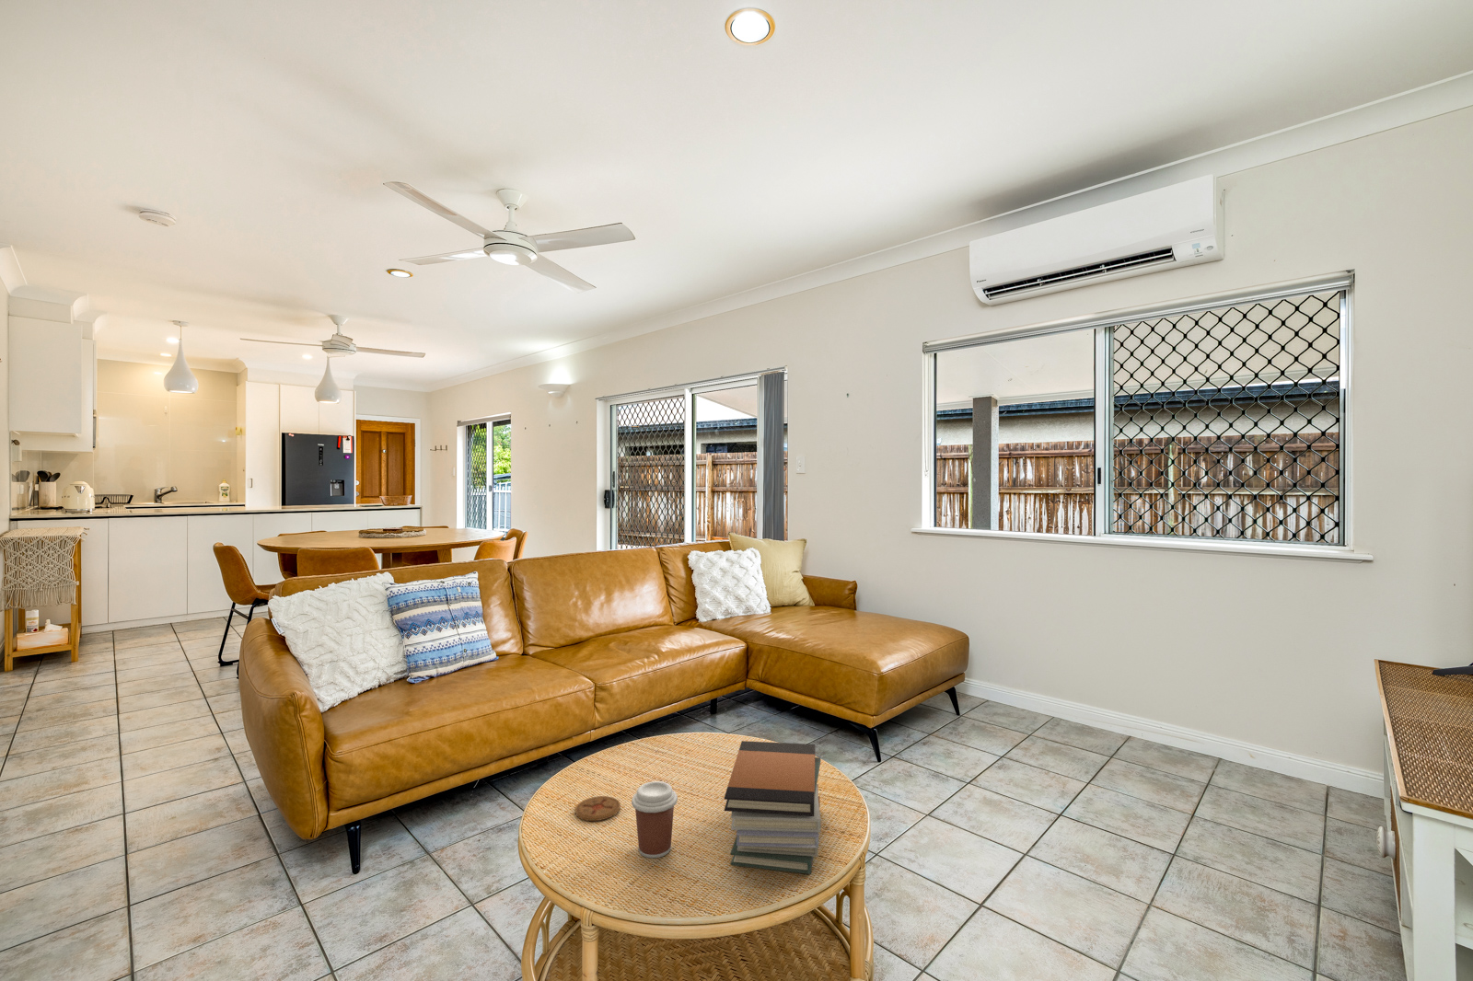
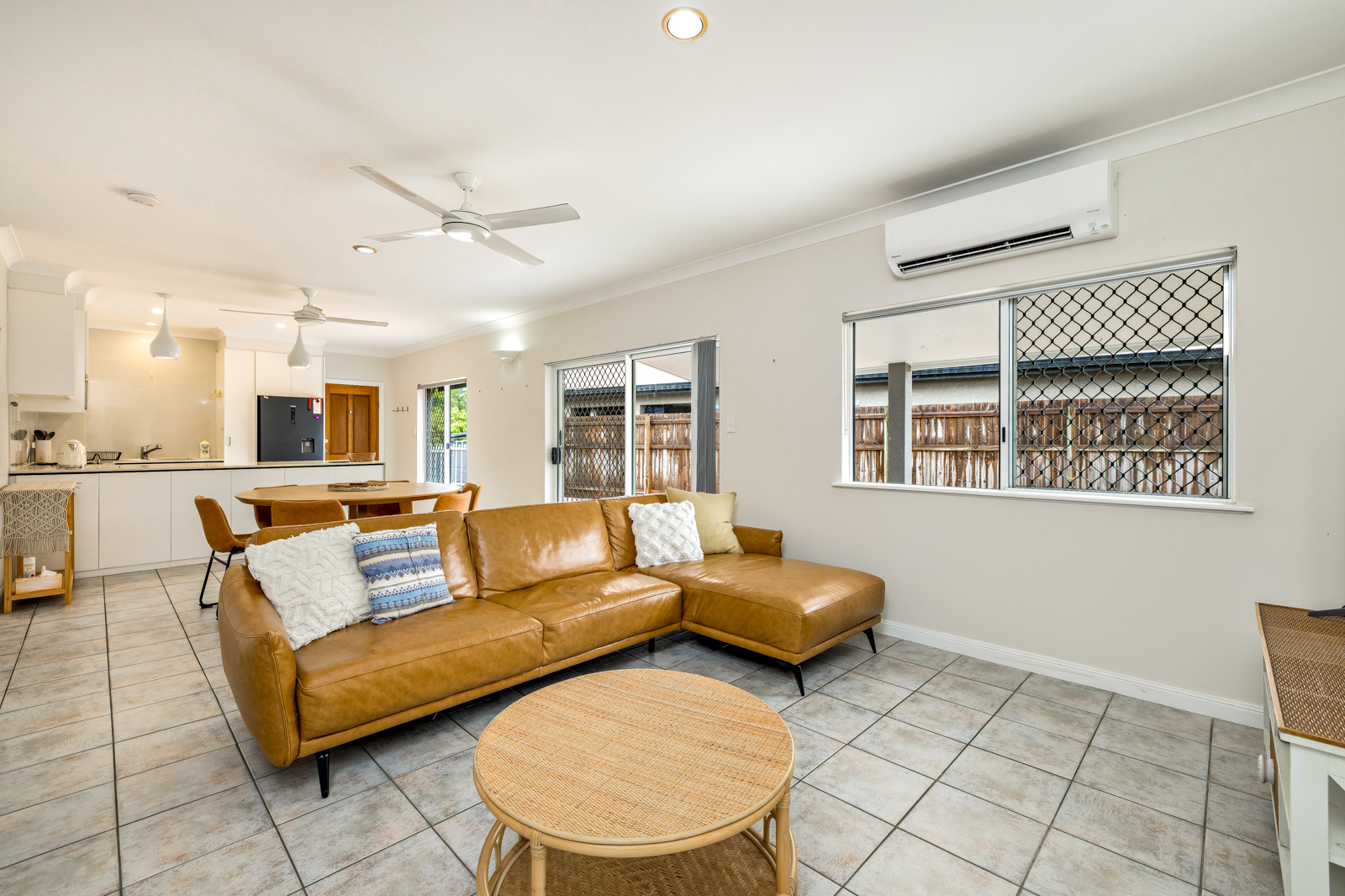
- book stack [724,740,821,875]
- coffee cup [631,781,679,858]
- coaster [575,795,621,822]
